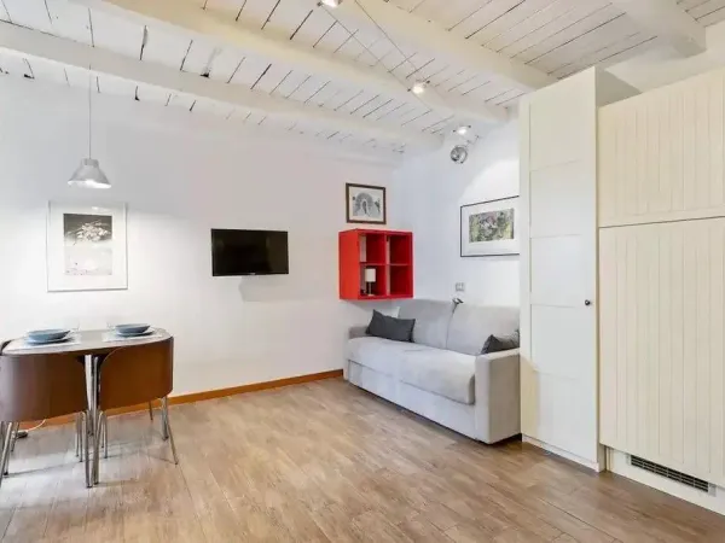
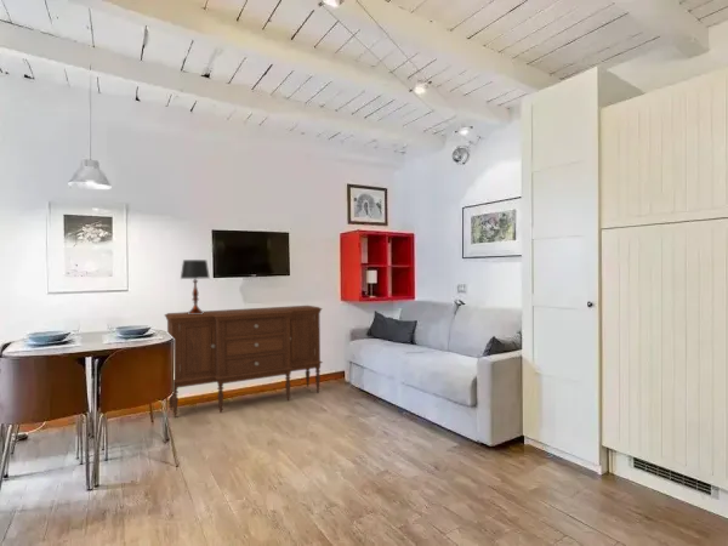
+ sideboard [164,305,324,419]
+ table lamp [180,258,211,314]
